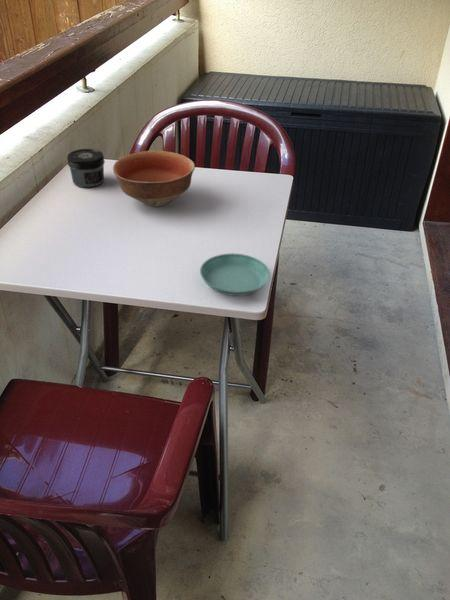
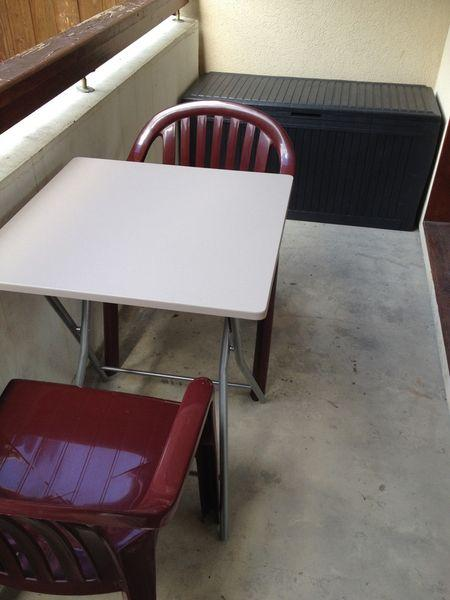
- saucer [199,252,271,297]
- bowl [112,150,196,207]
- jar [66,148,106,188]
